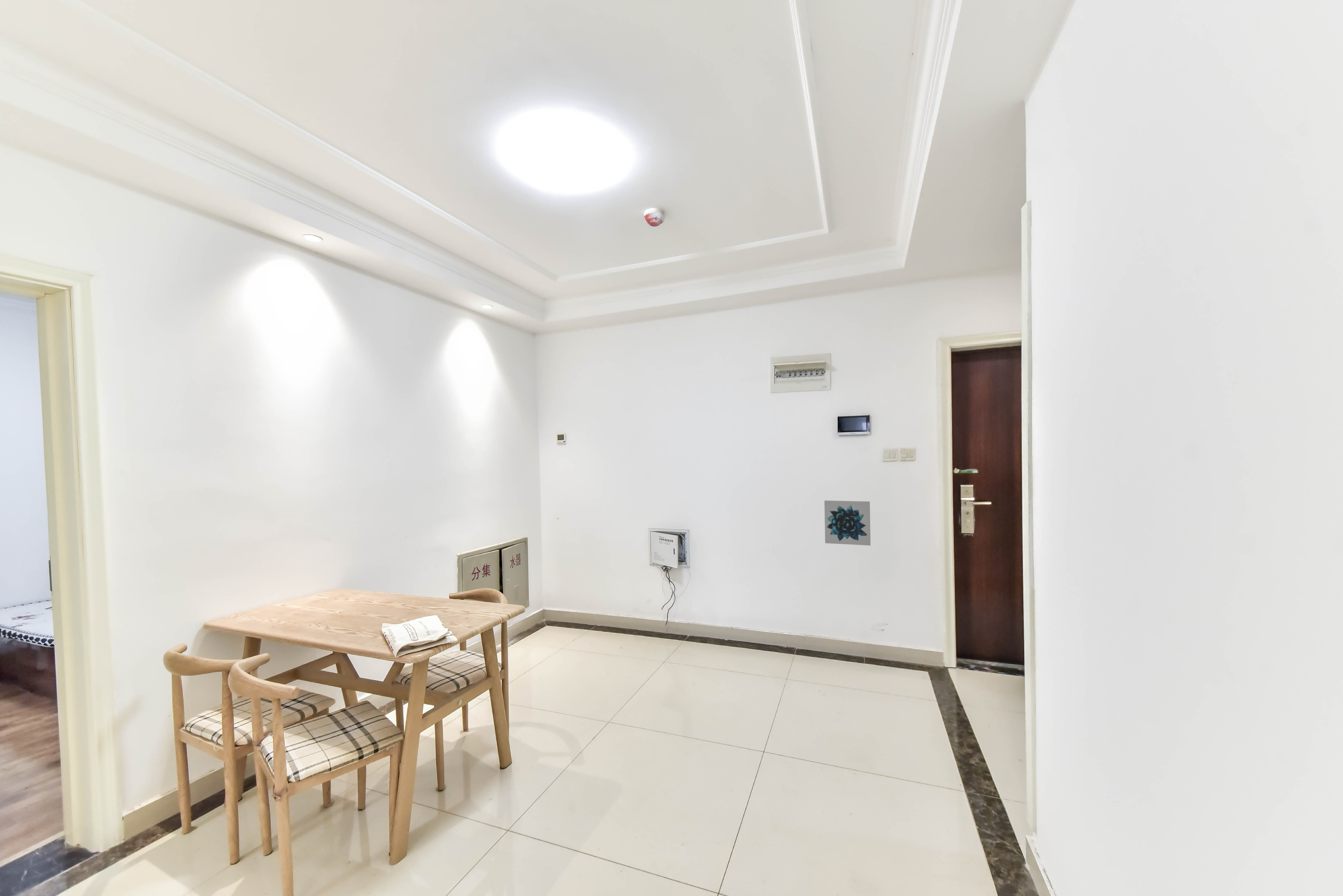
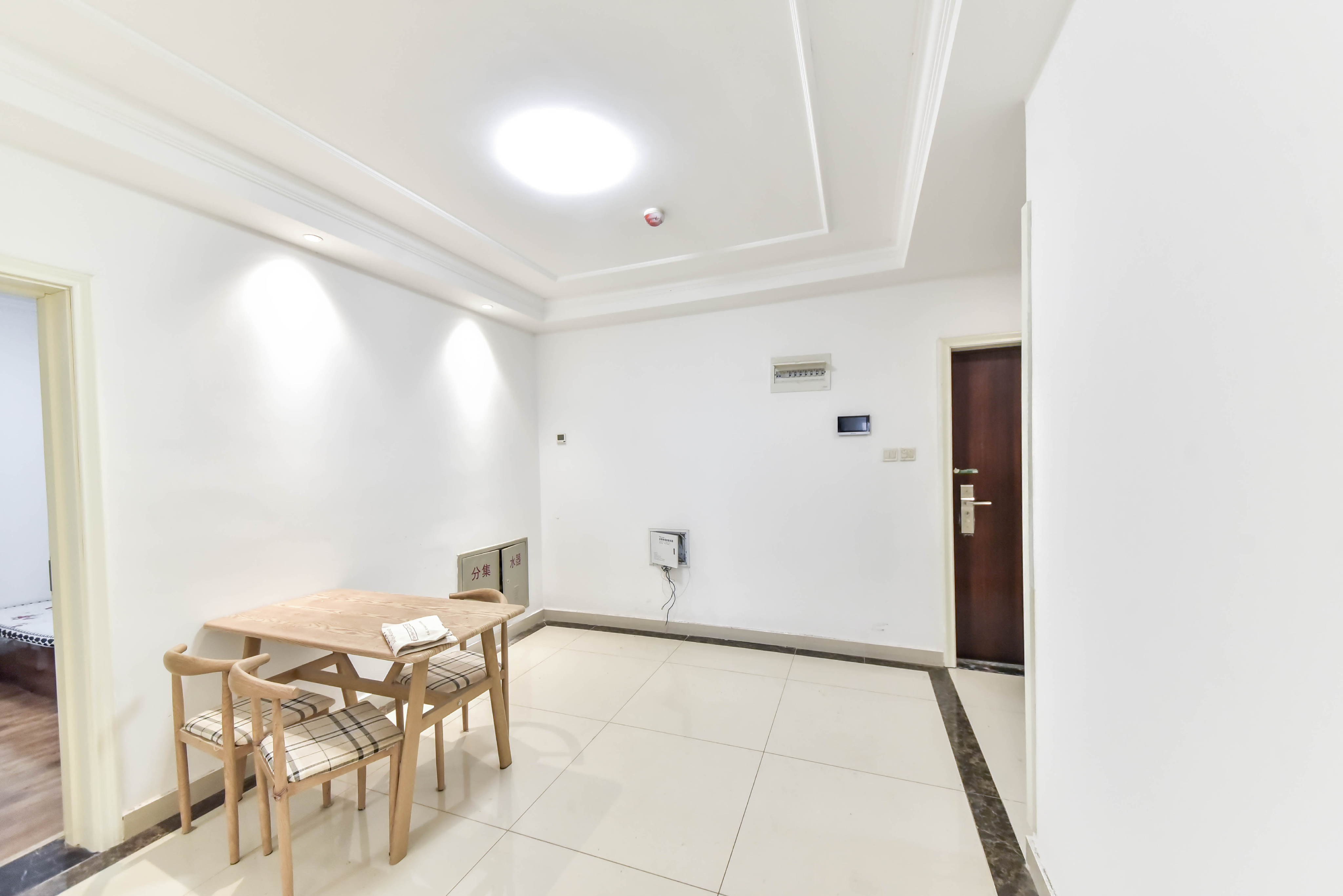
- wall art [824,500,871,546]
